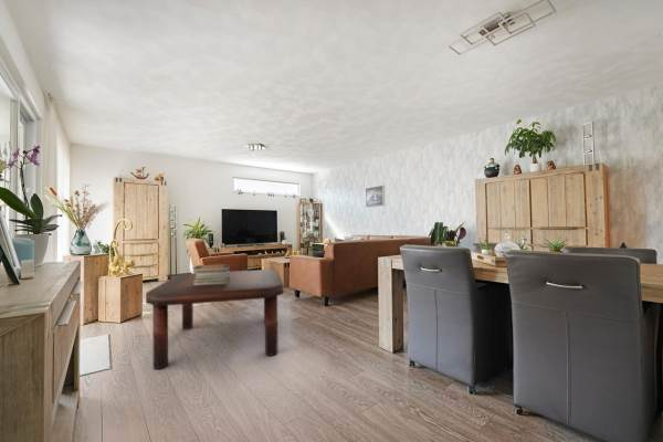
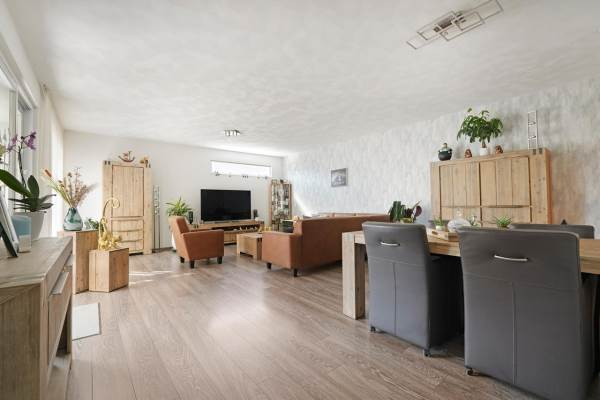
- coffee table [145,269,285,370]
- book stack [191,263,232,285]
